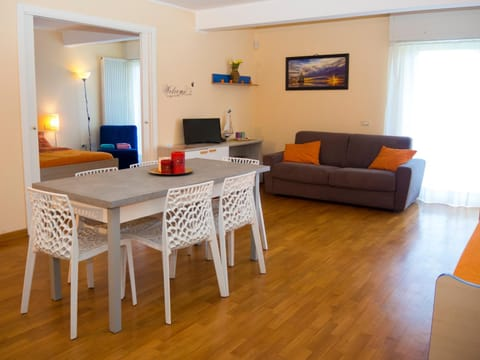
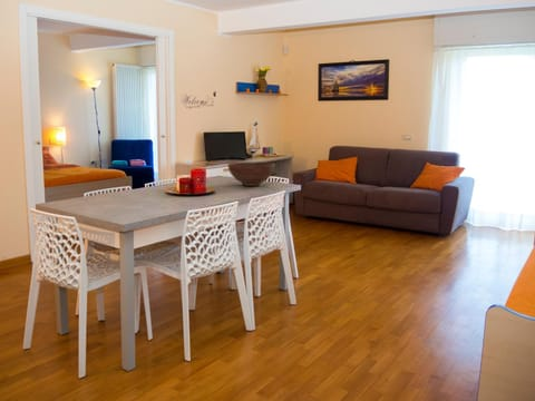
+ fruit bowl [227,162,276,187]
